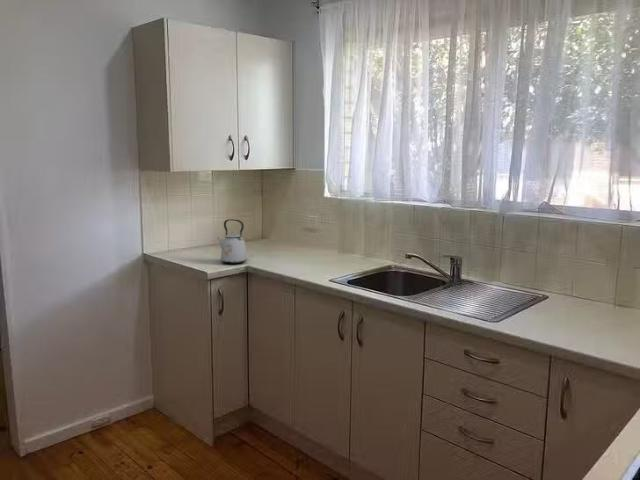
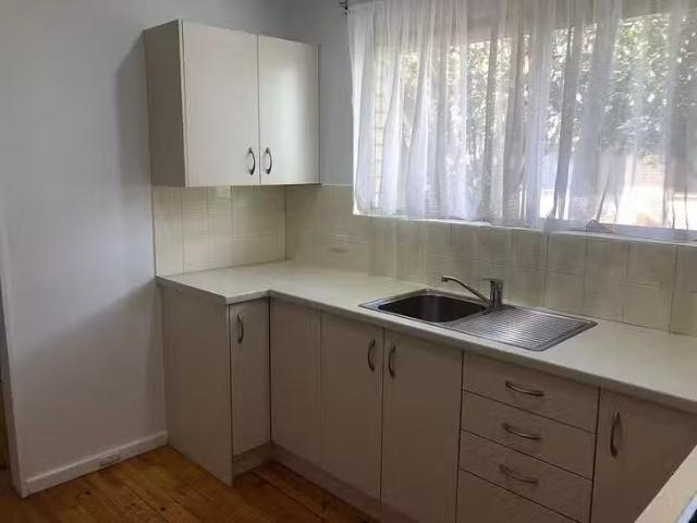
- kettle [217,218,248,265]
